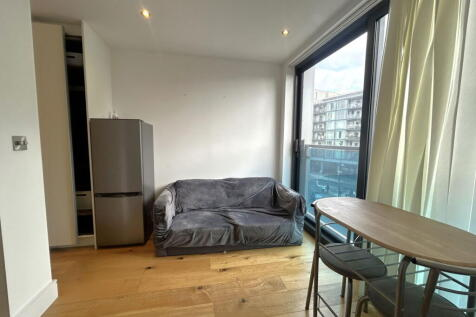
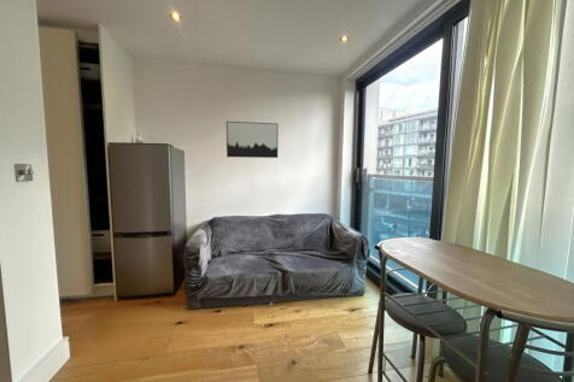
+ wall art [226,121,279,159]
